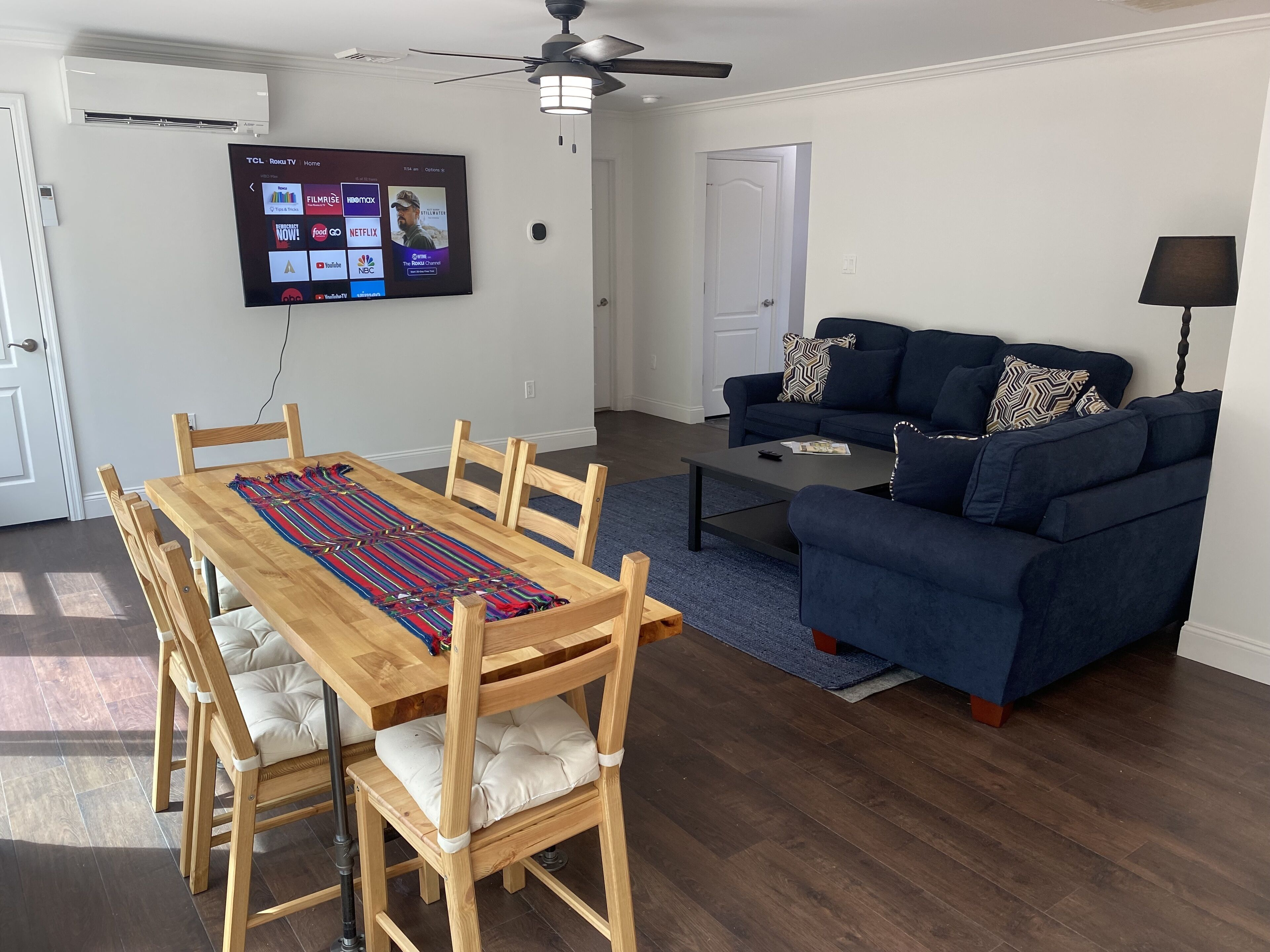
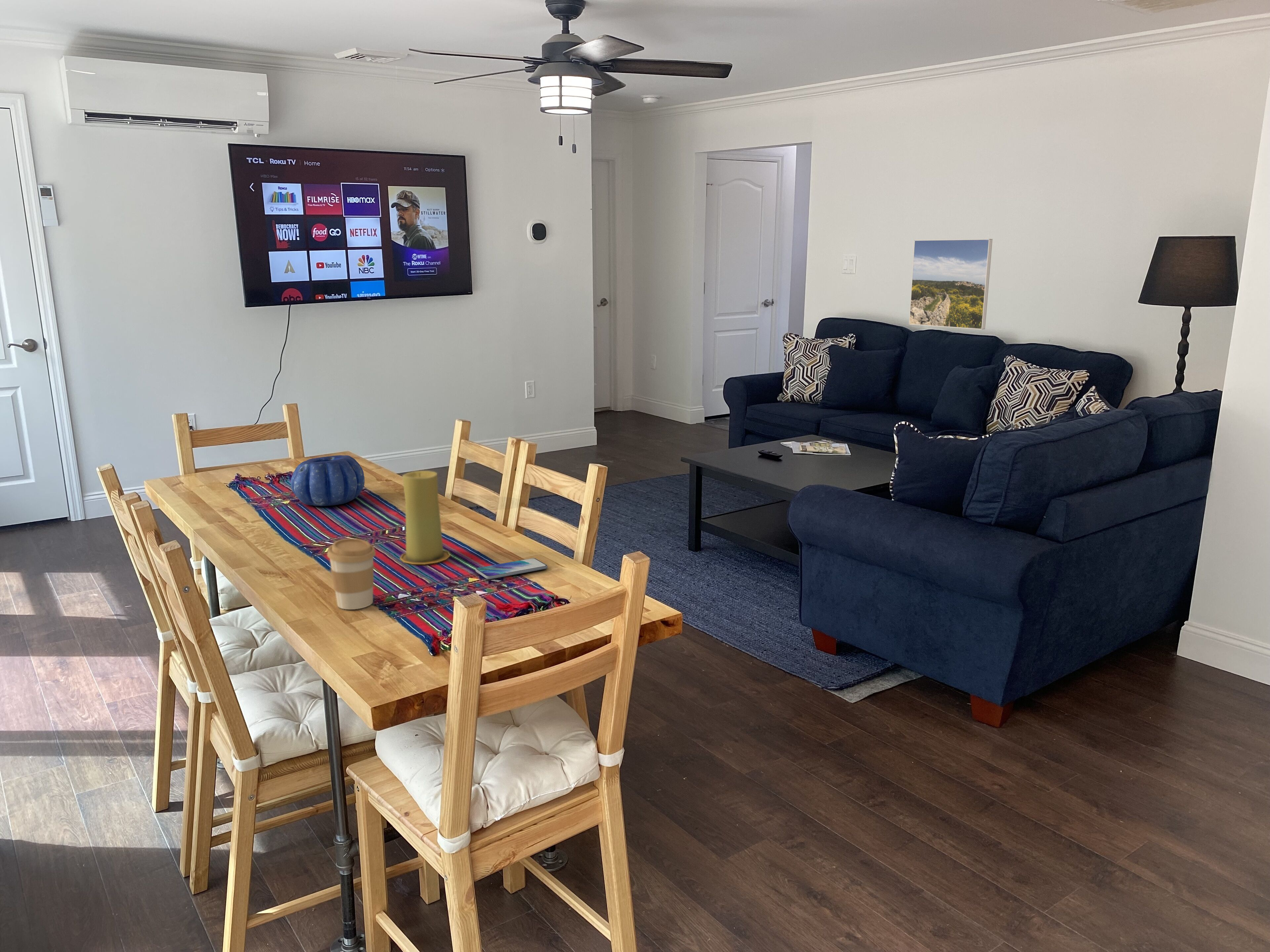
+ decorative bowl [290,455,365,506]
+ candle [400,470,451,565]
+ smartphone [475,558,548,580]
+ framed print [909,239,993,330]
+ coffee cup [327,538,376,610]
